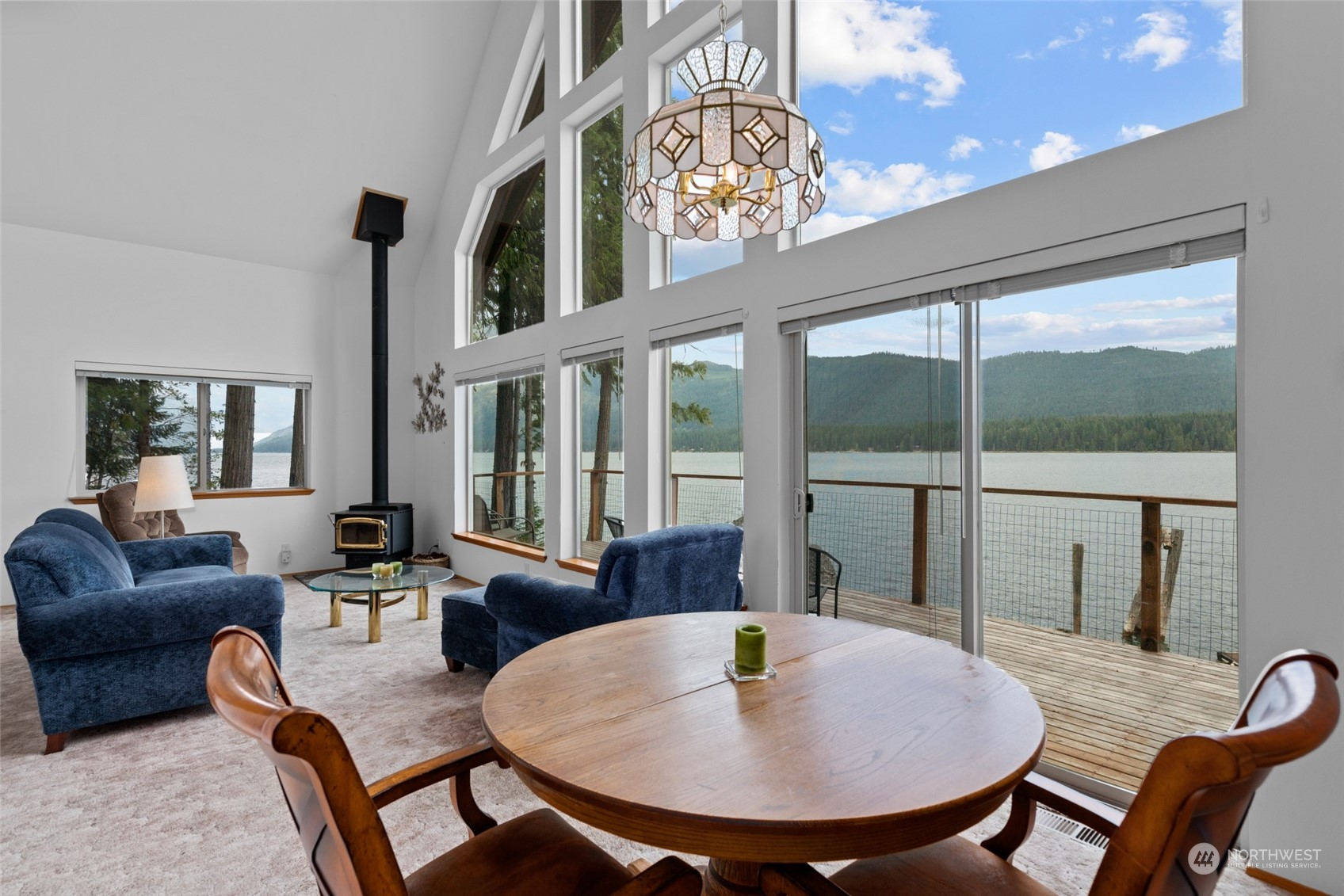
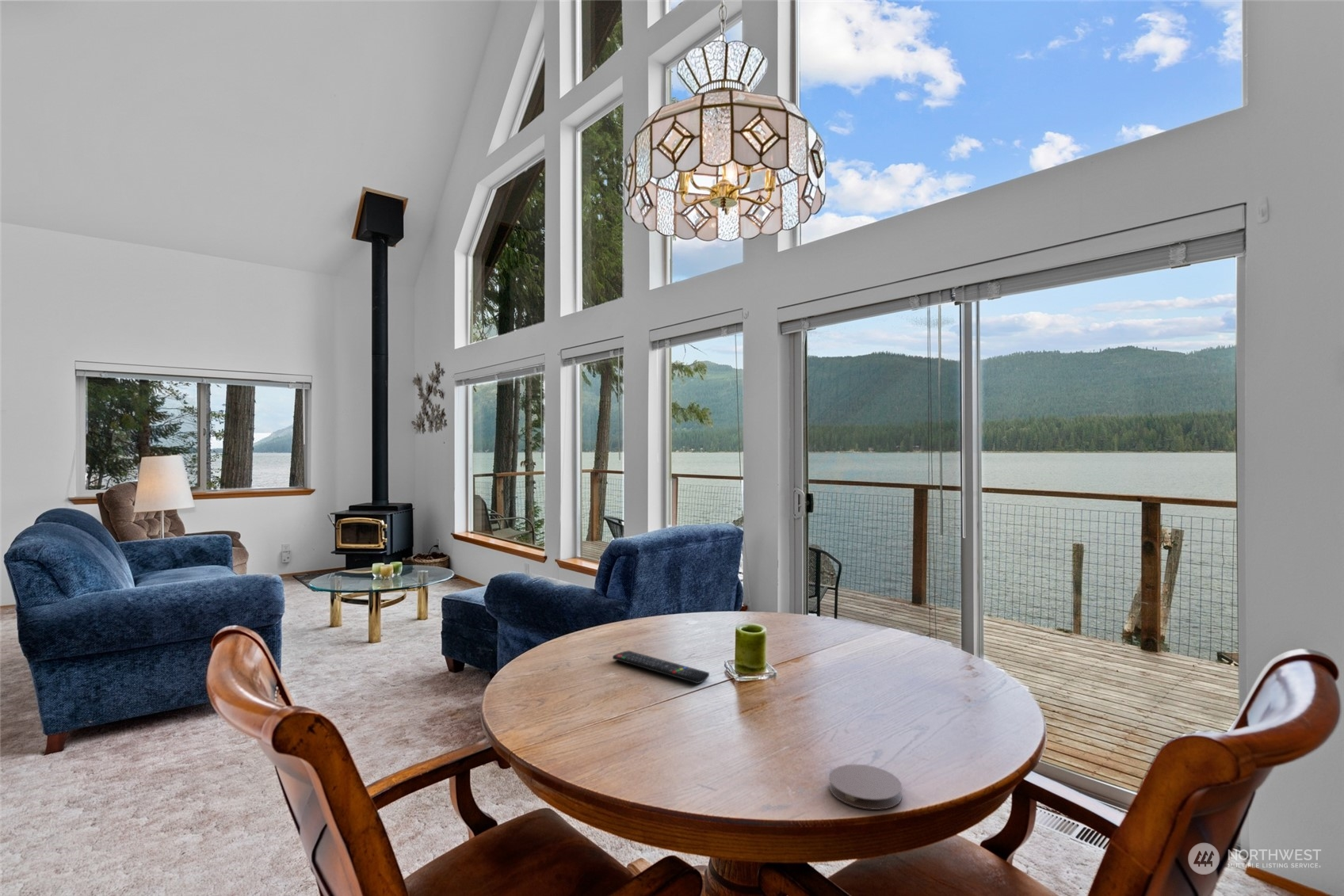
+ coaster [828,764,903,810]
+ remote control [612,650,710,684]
